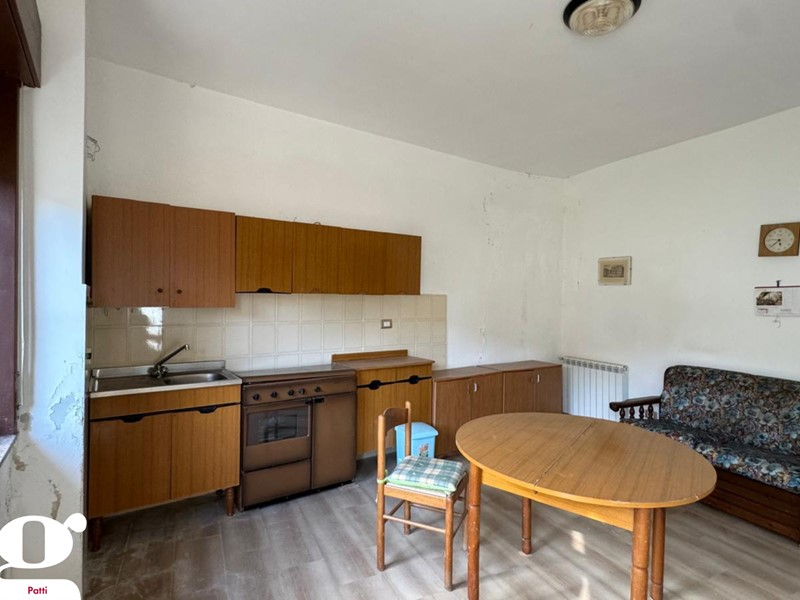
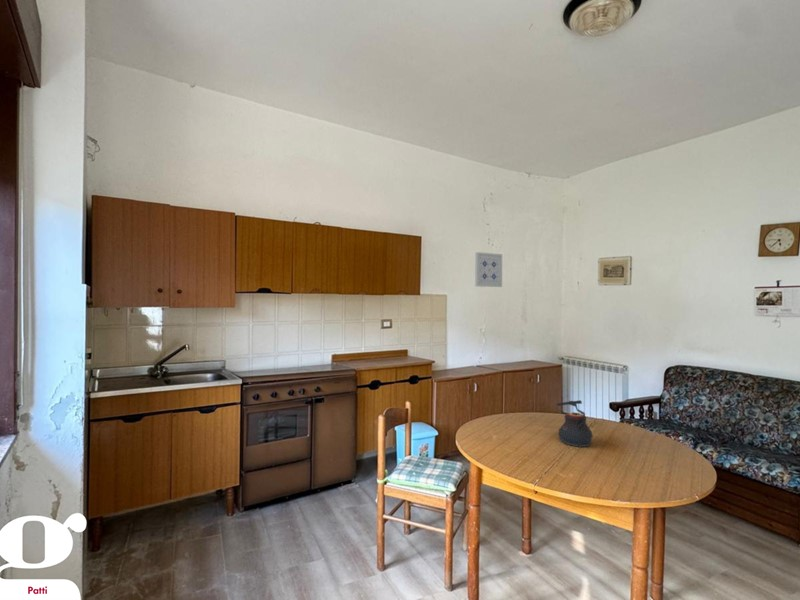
+ wall art [474,251,503,288]
+ teapot [556,399,594,448]
